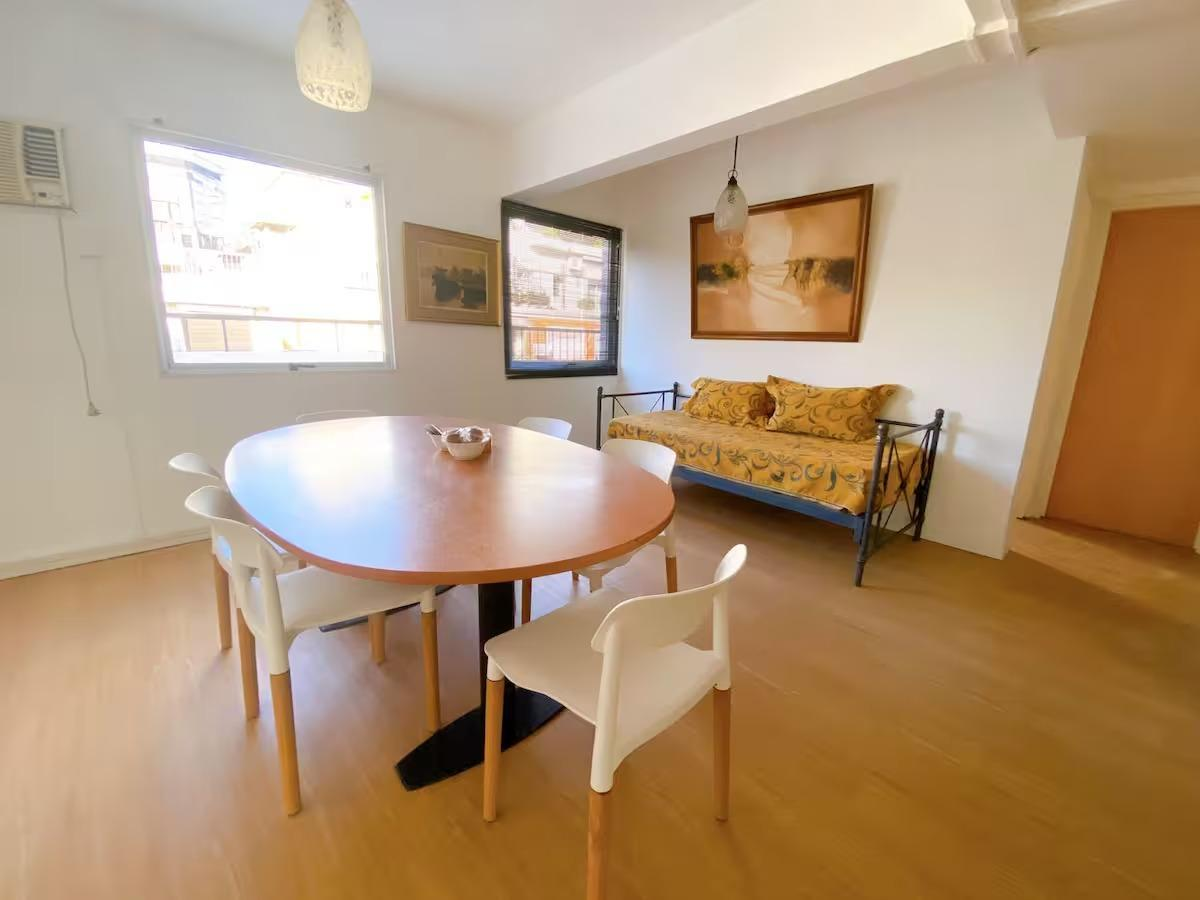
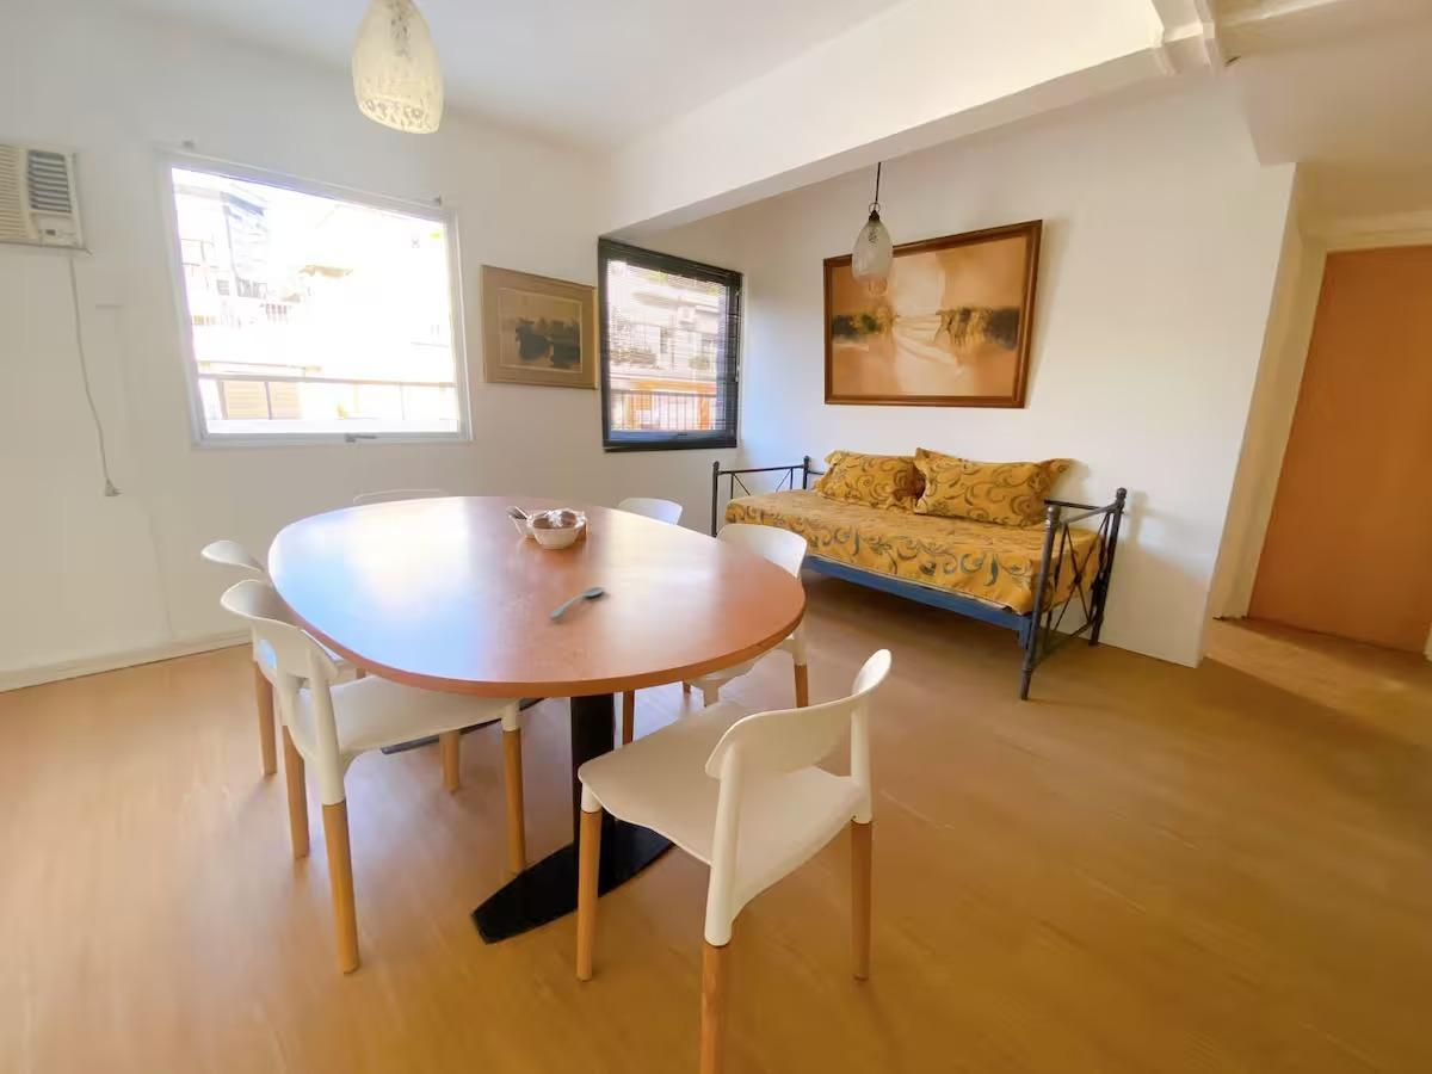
+ spoon [549,586,606,619]
